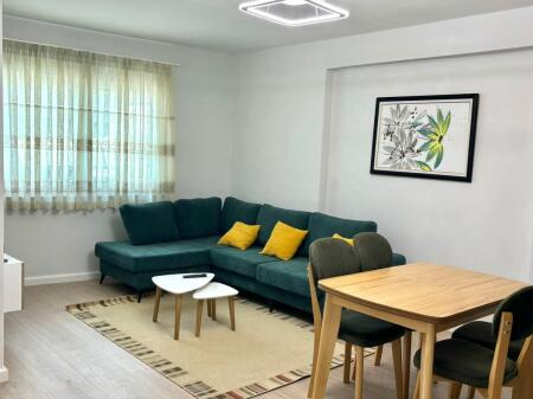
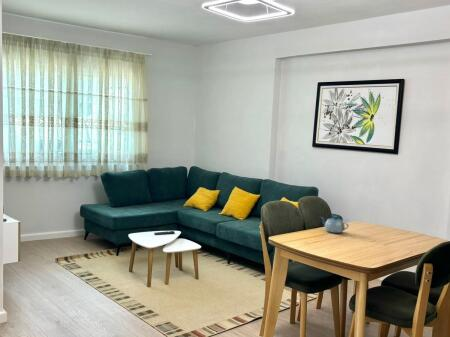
+ chinaware [320,215,350,234]
